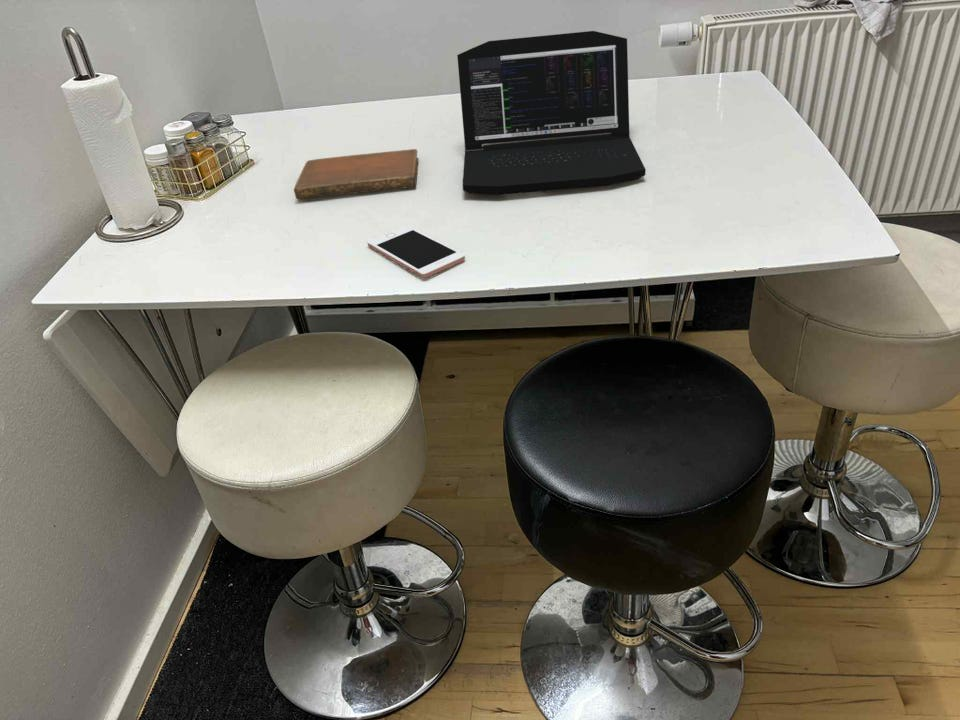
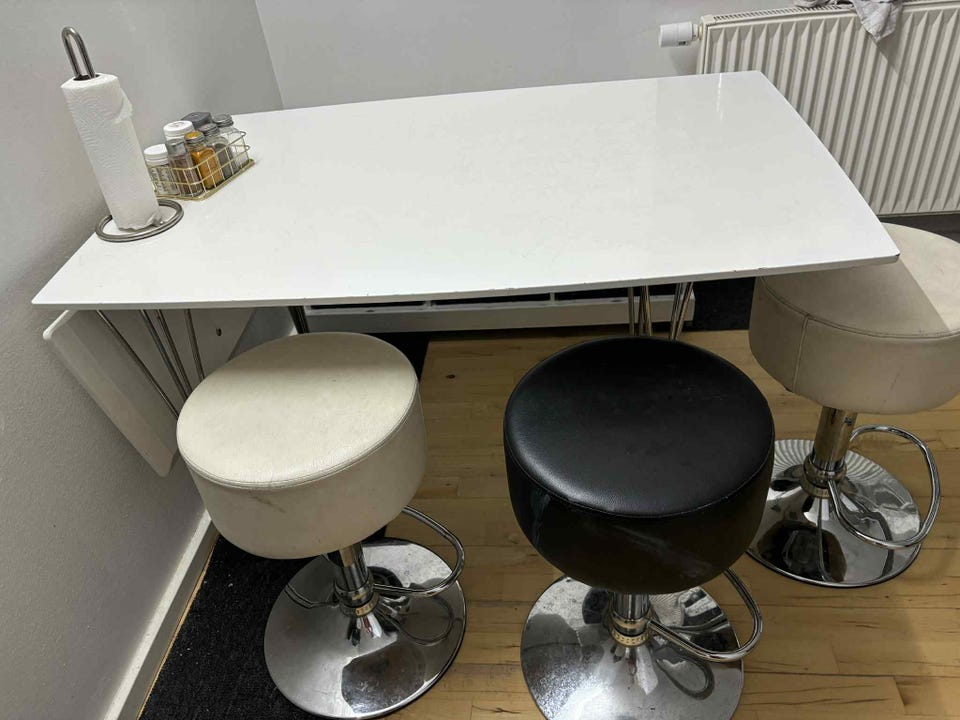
- laptop [456,30,647,196]
- notebook [293,148,419,200]
- cell phone [366,225,466,279]
